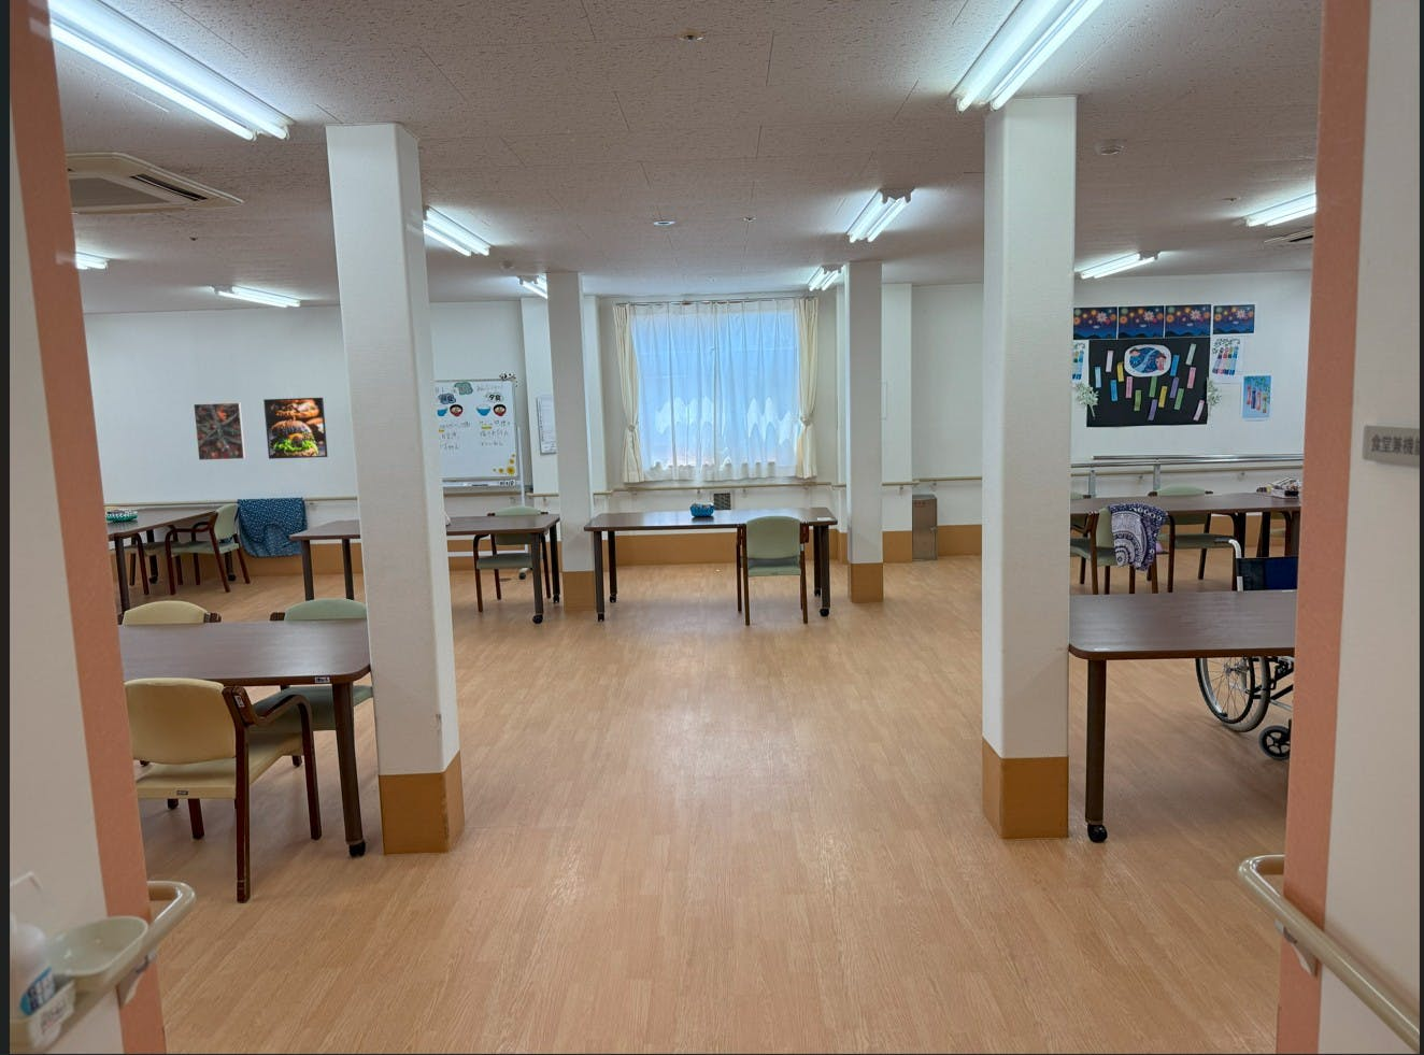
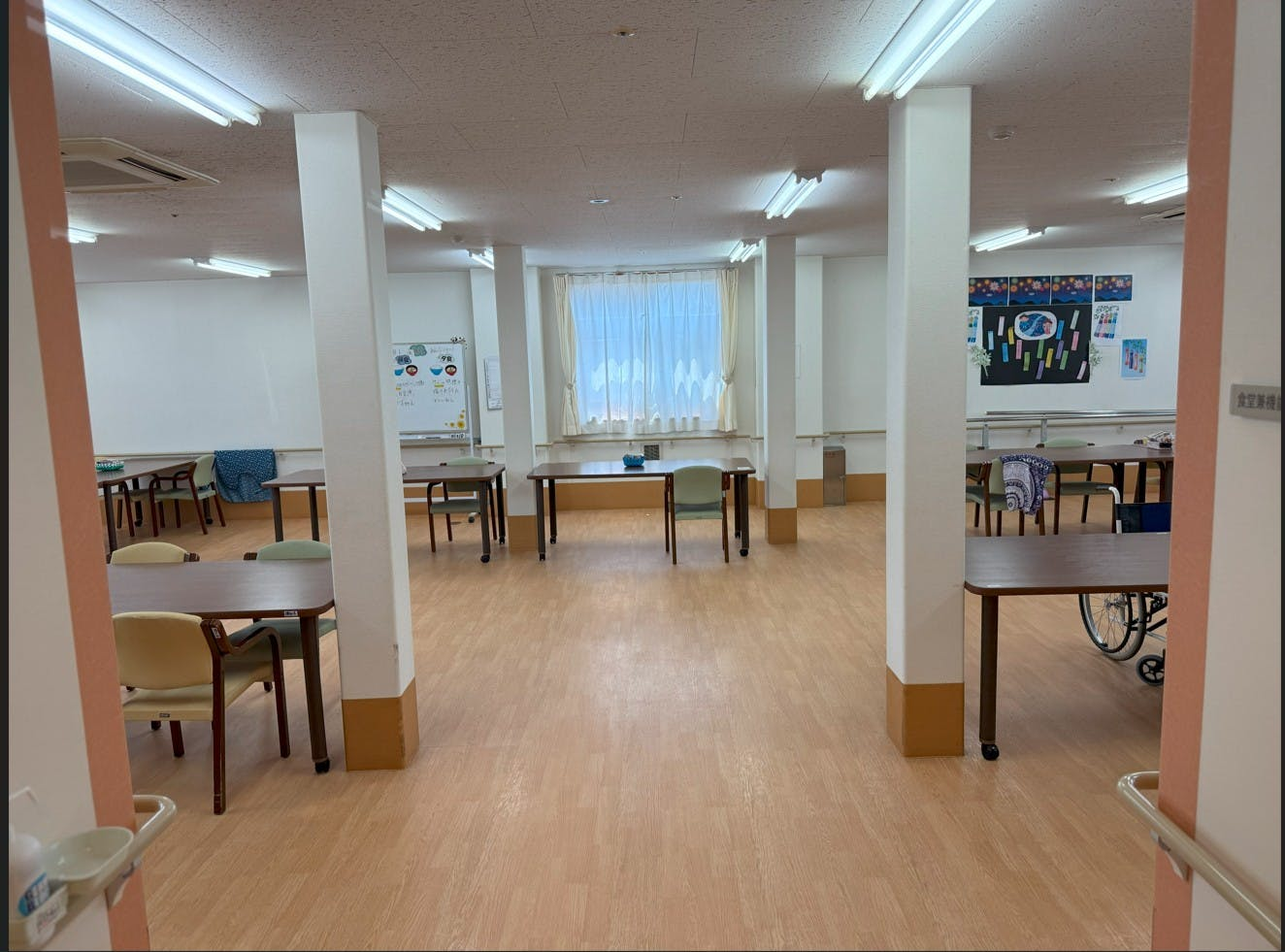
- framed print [193,401,246,461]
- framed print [263,397,329,460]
